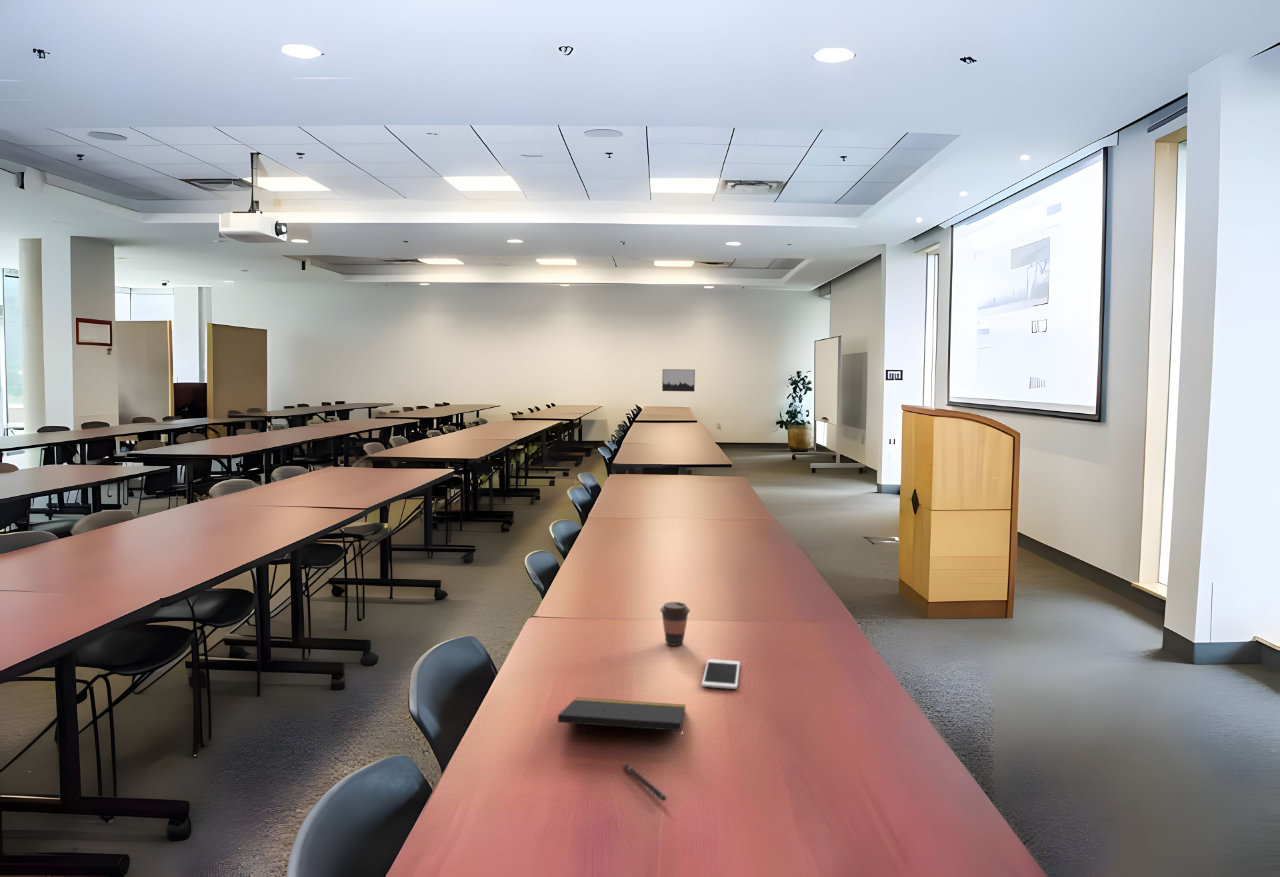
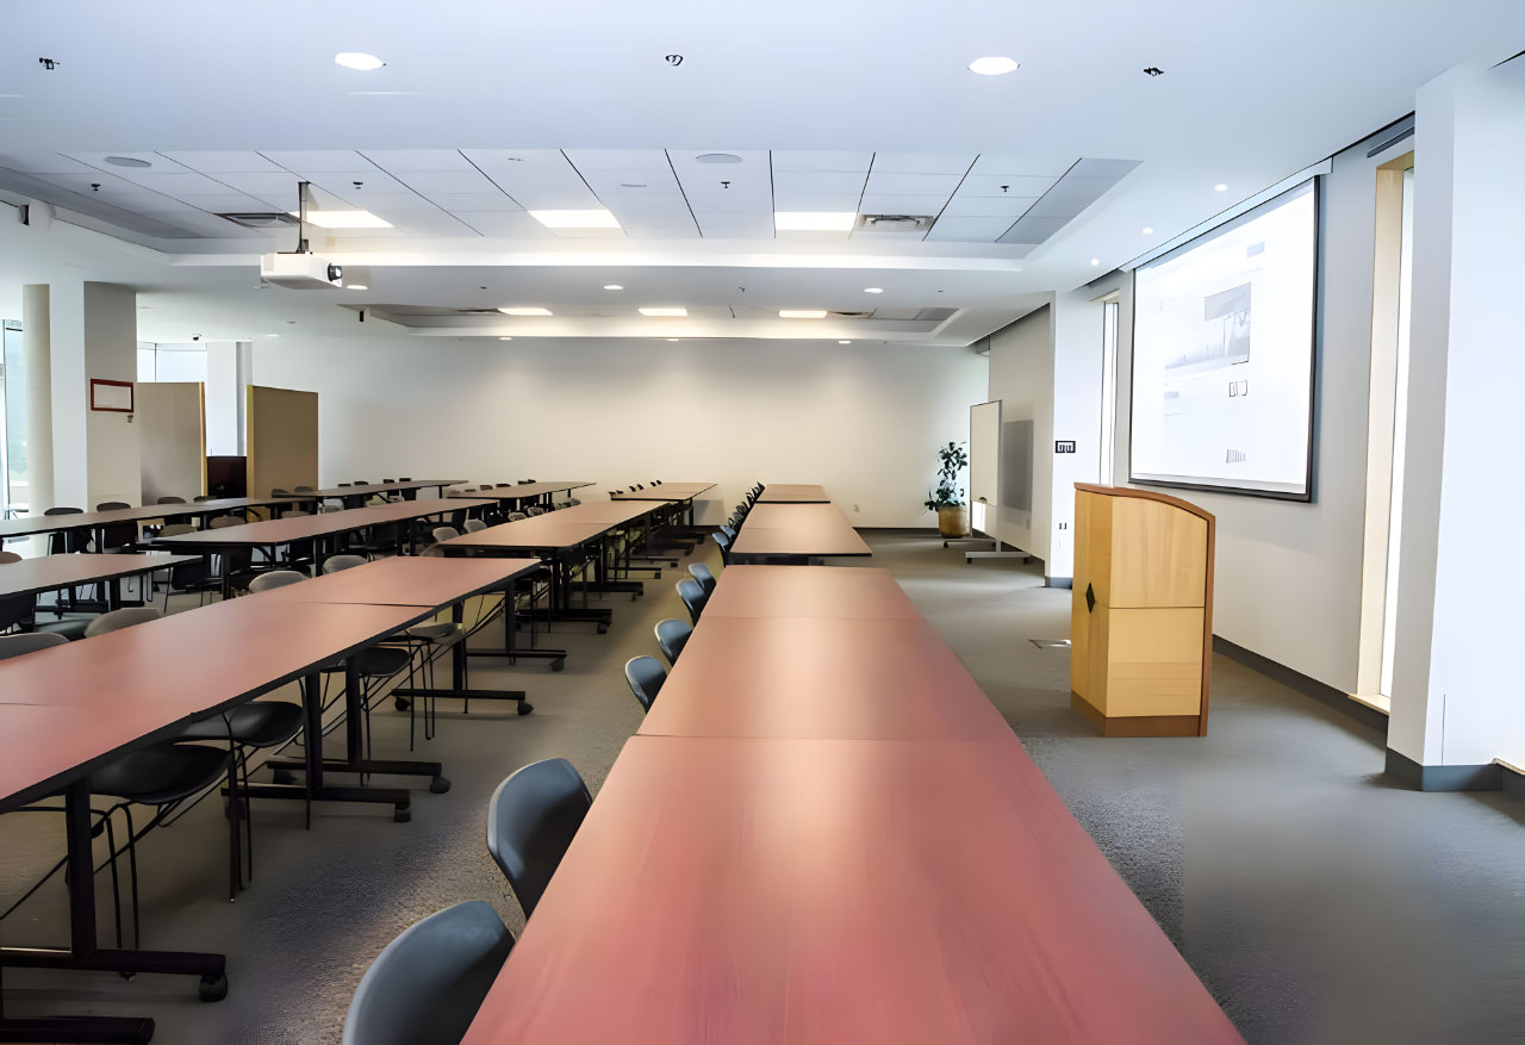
- notepad [557,697,687,749]
- cell phone [701,658,741,690]
- coffee cup [659,601,691,647]
- wall art [661,368,696,392]
- pen [622,763,667,802]
